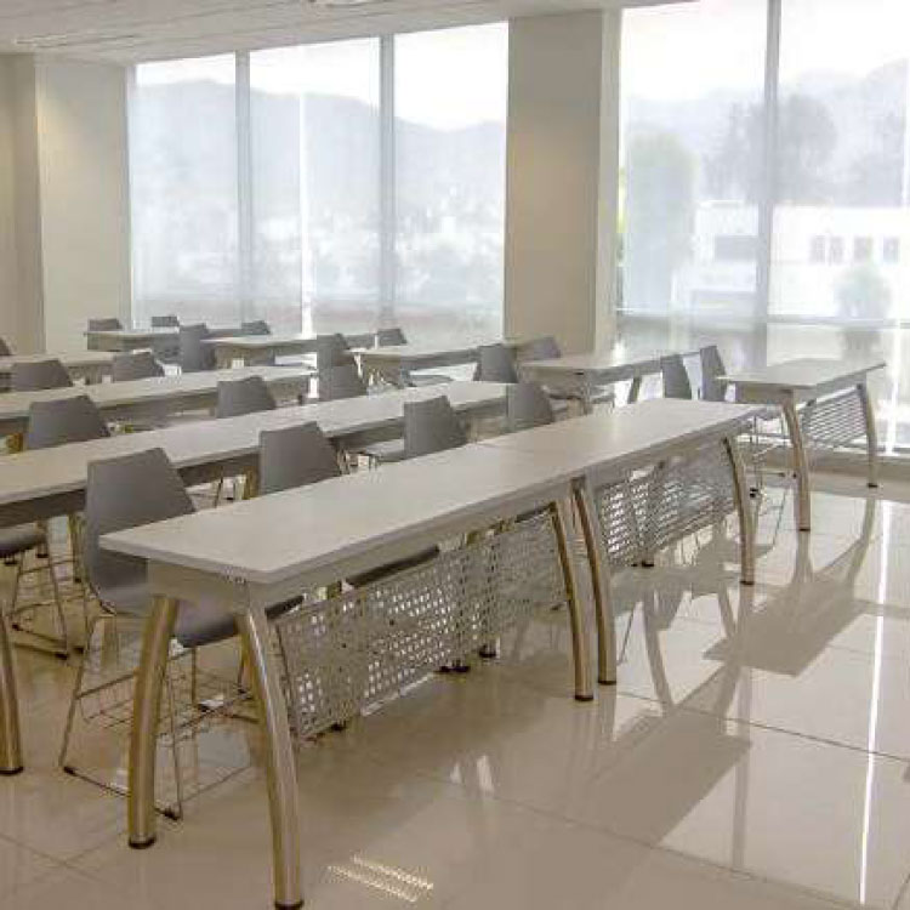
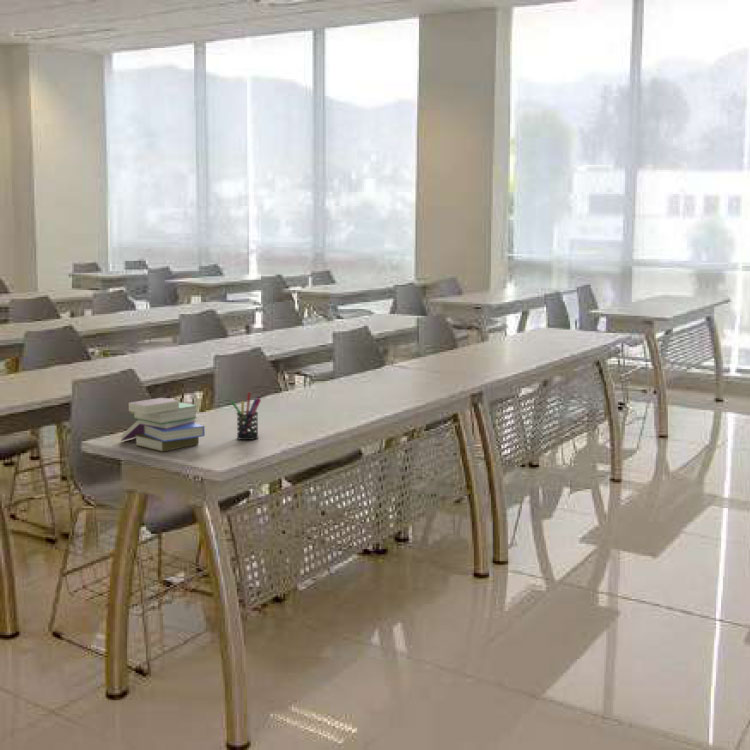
+ book [120,397,206,453]
+ pen holder [230,392,262,441]
